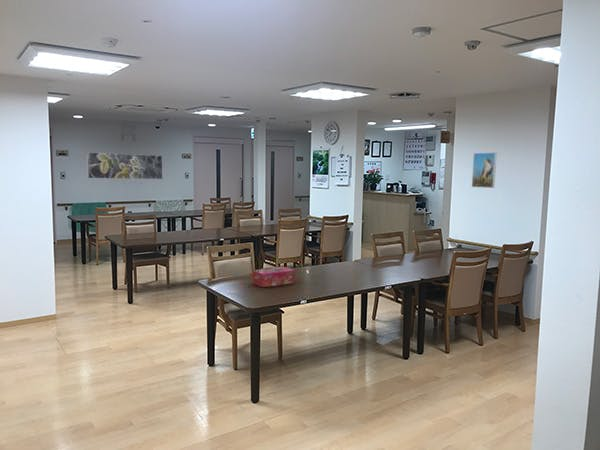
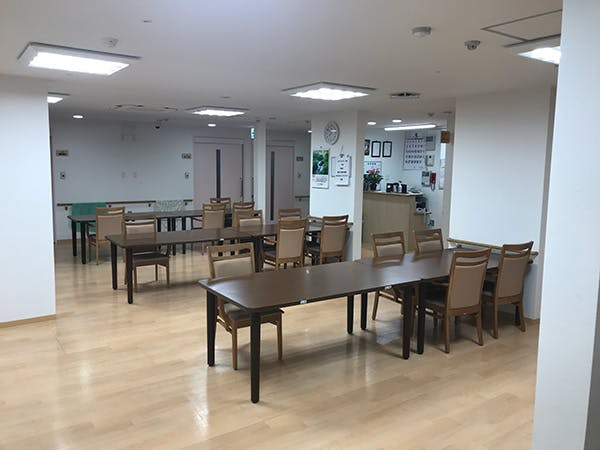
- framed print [86,151,163,180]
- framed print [471,152,498,189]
- tissue box [251,266,296,288]
